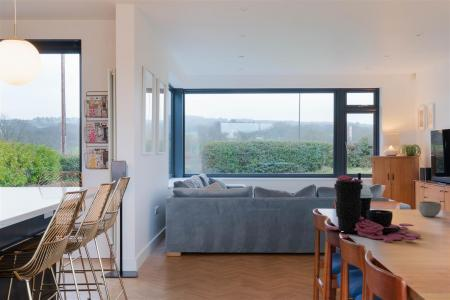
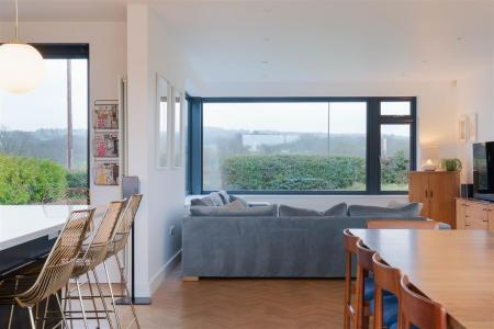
- bowl [417,200,442,218]
- flower arrangement [325,172,421,242]
